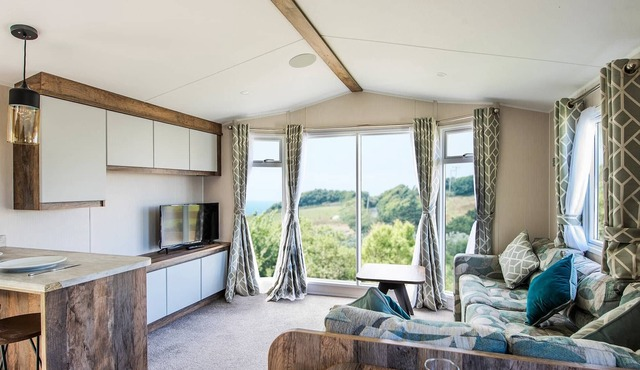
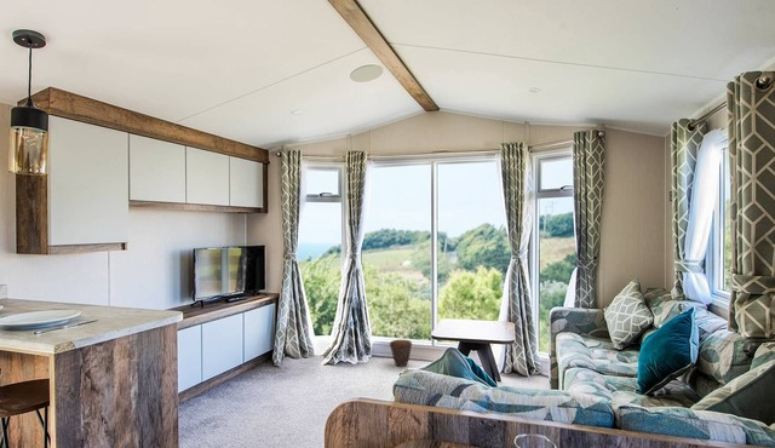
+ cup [389,339,413,368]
